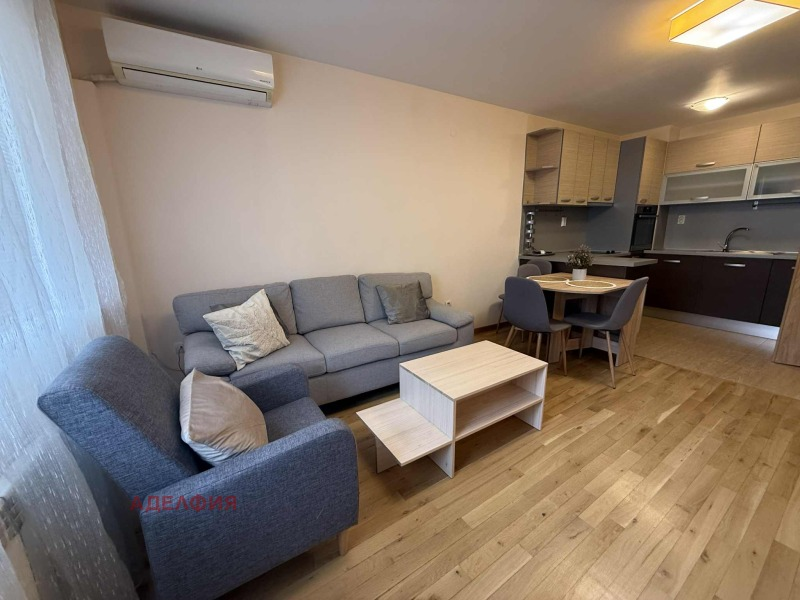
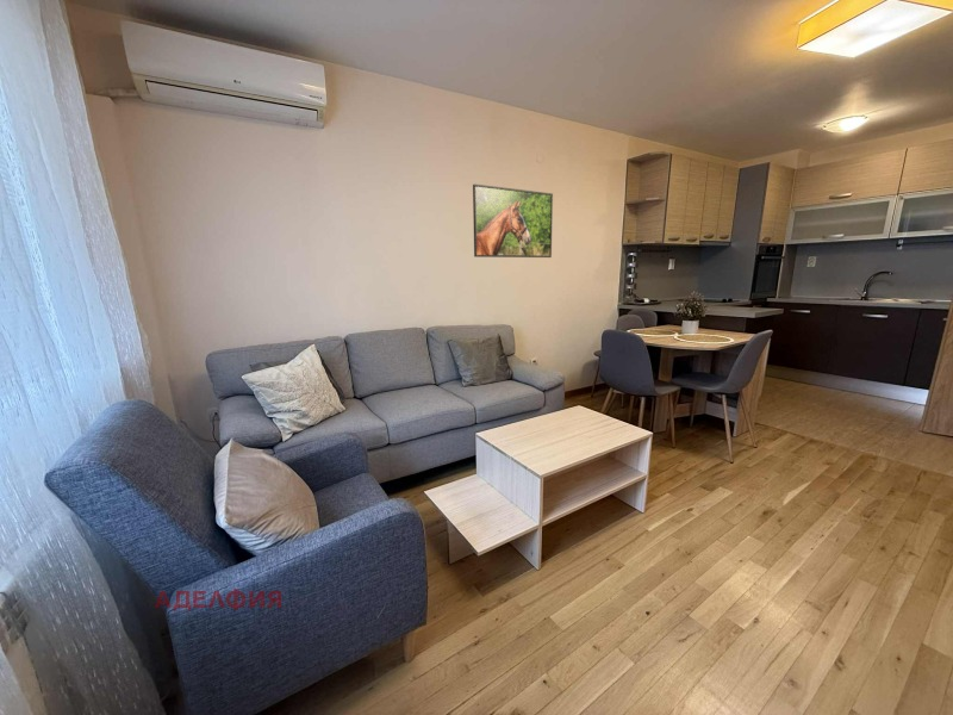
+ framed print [472,184,554,259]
